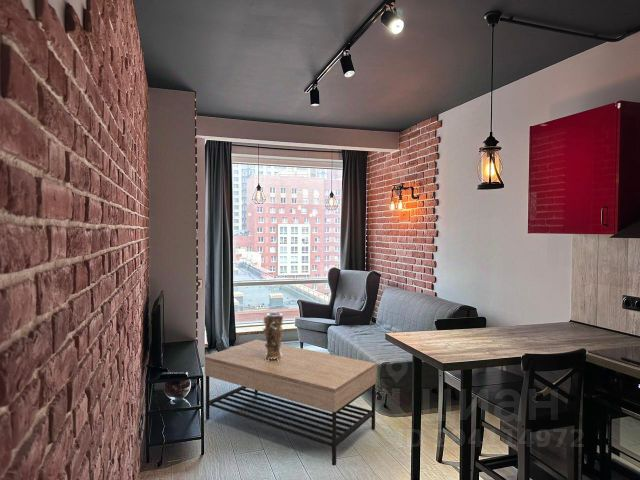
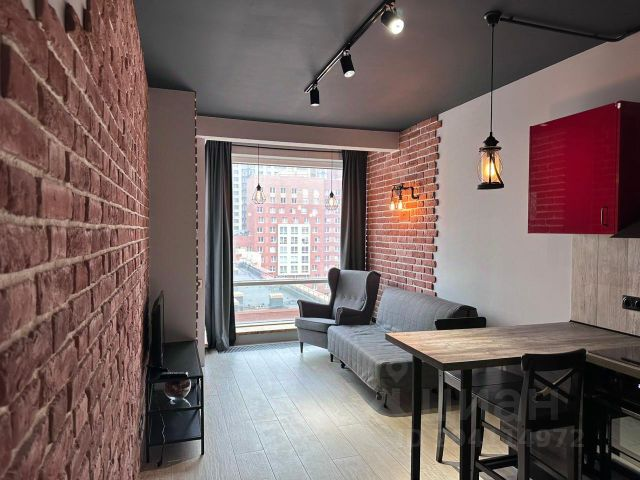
- decorative vase [262,312,284,361]
- coffee table [204,339,378,467]
